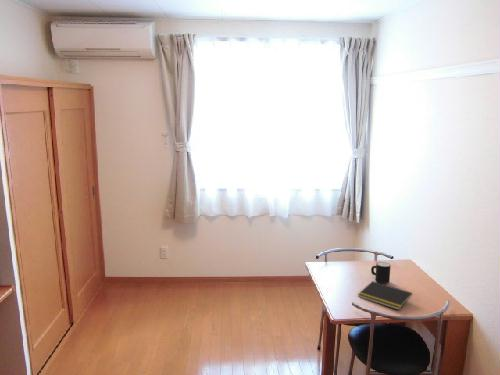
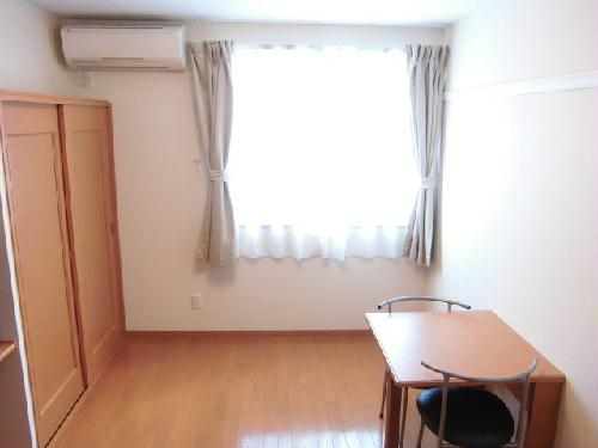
- mug [370,261,392,284]
- notepad [357,280,413,311]
